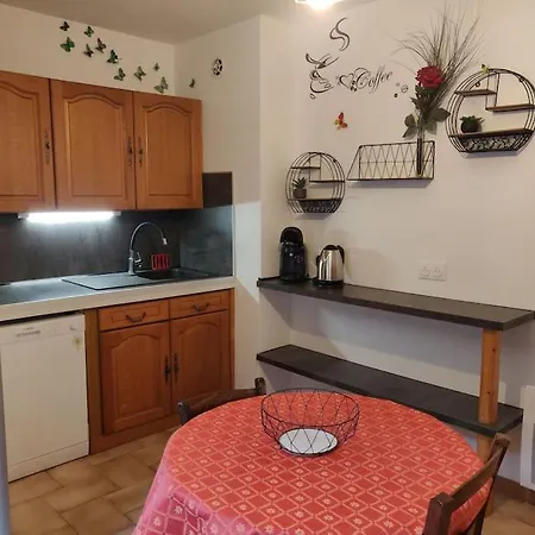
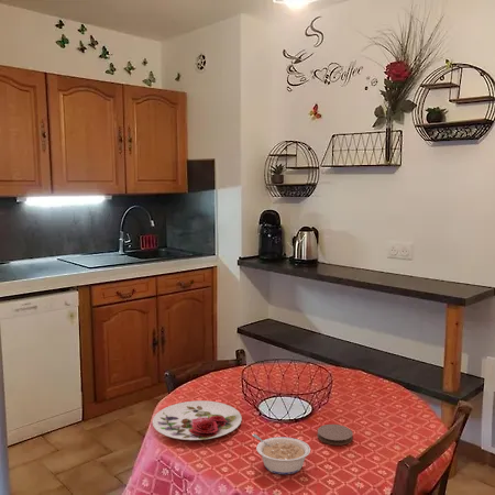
+ coaster [317,424,354,447]
+ plate [152,399,243,441]
+ legume [252,432,311,475]
